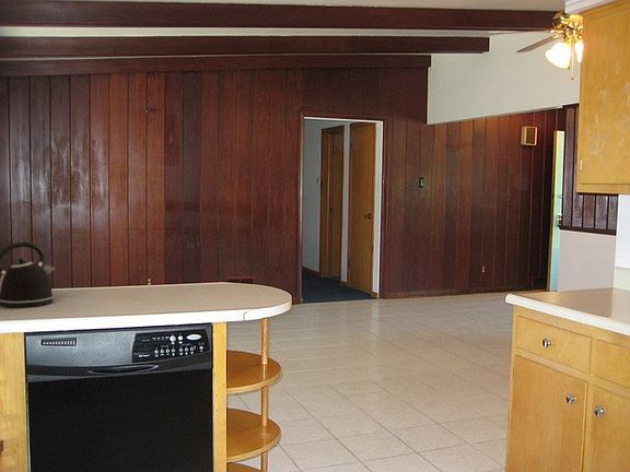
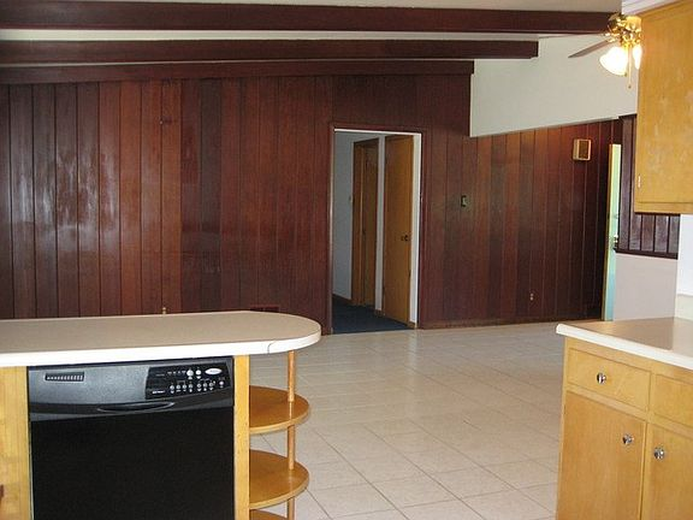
- kettle [0,241,57,309]
